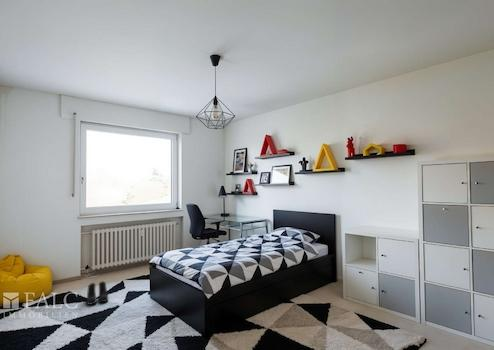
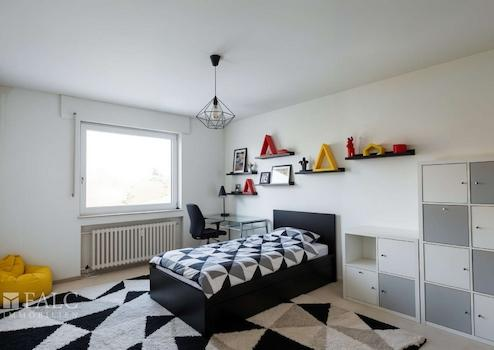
- boots [86,280,109,306]
